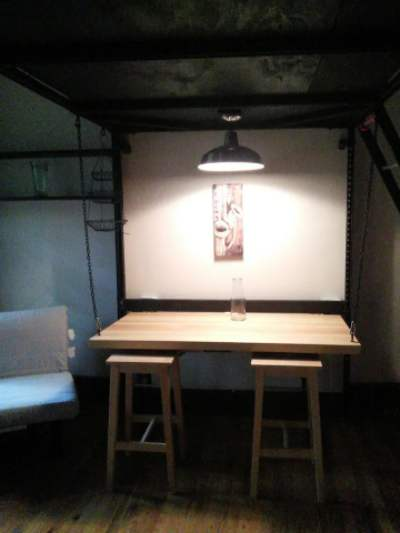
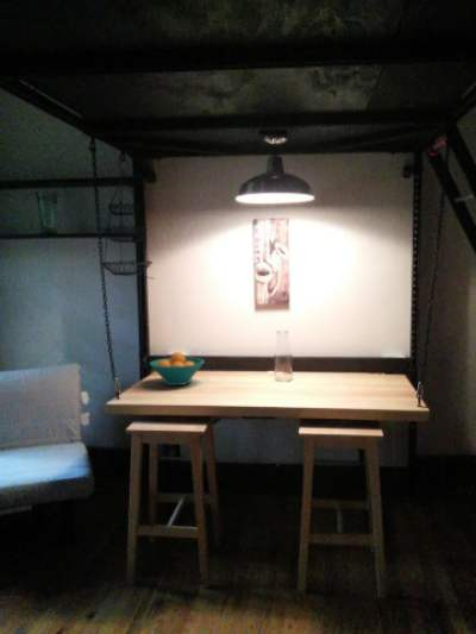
+ fruit bowl [149,351,206,387]
